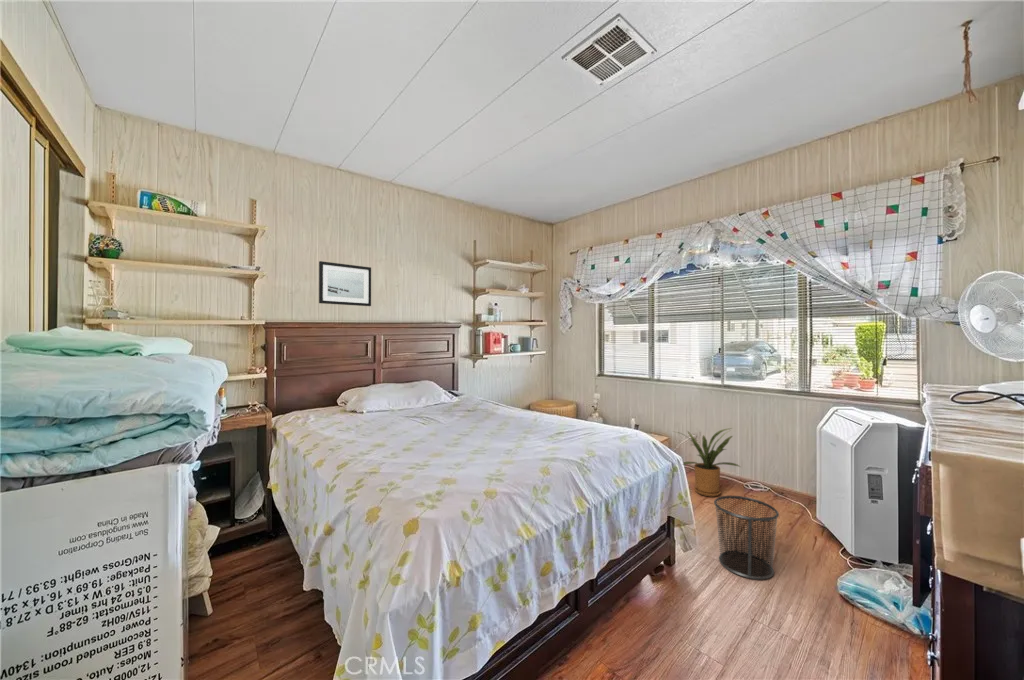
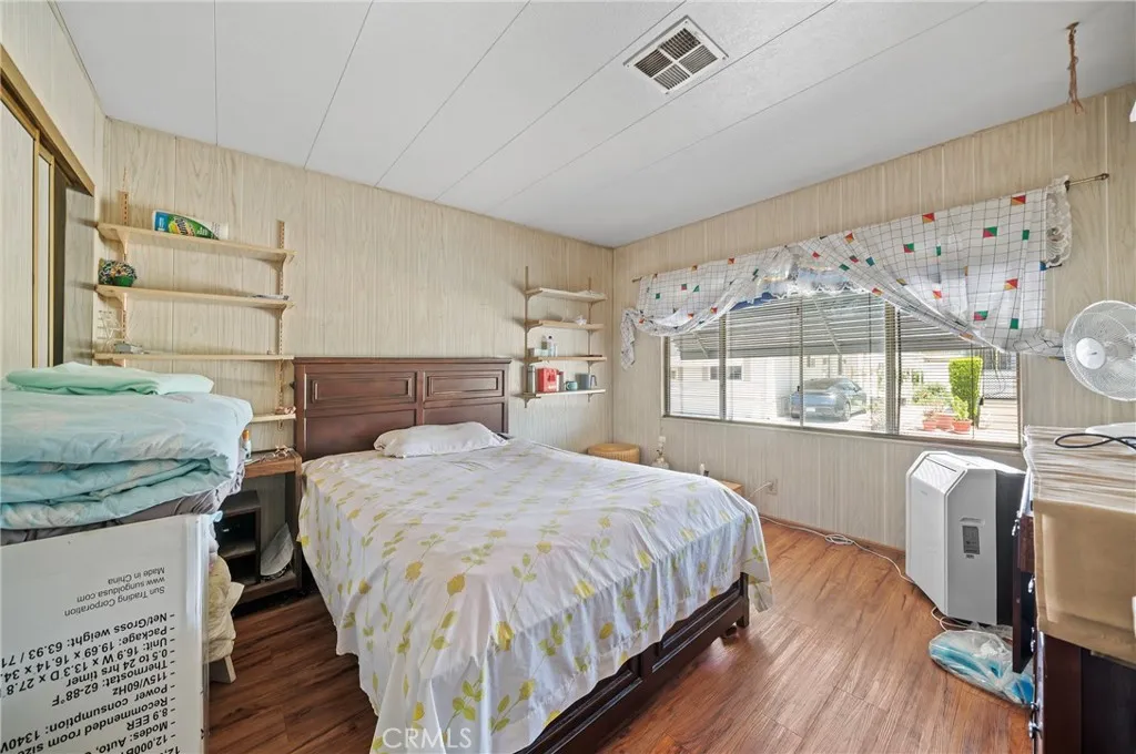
- wall art [318,260,372,307]
- waste bin [713,495,780,580]
- house plant [671,427,741,498]
